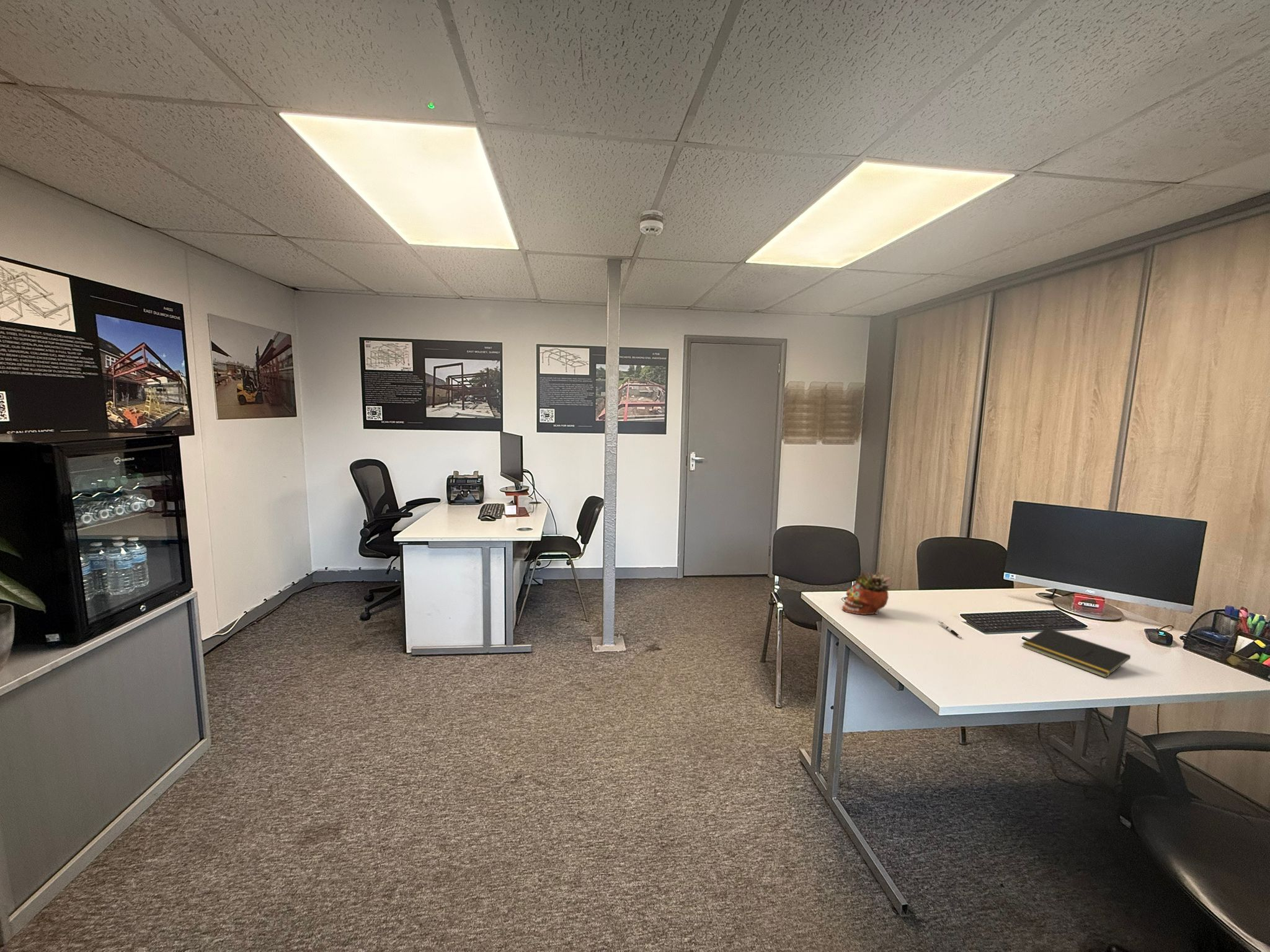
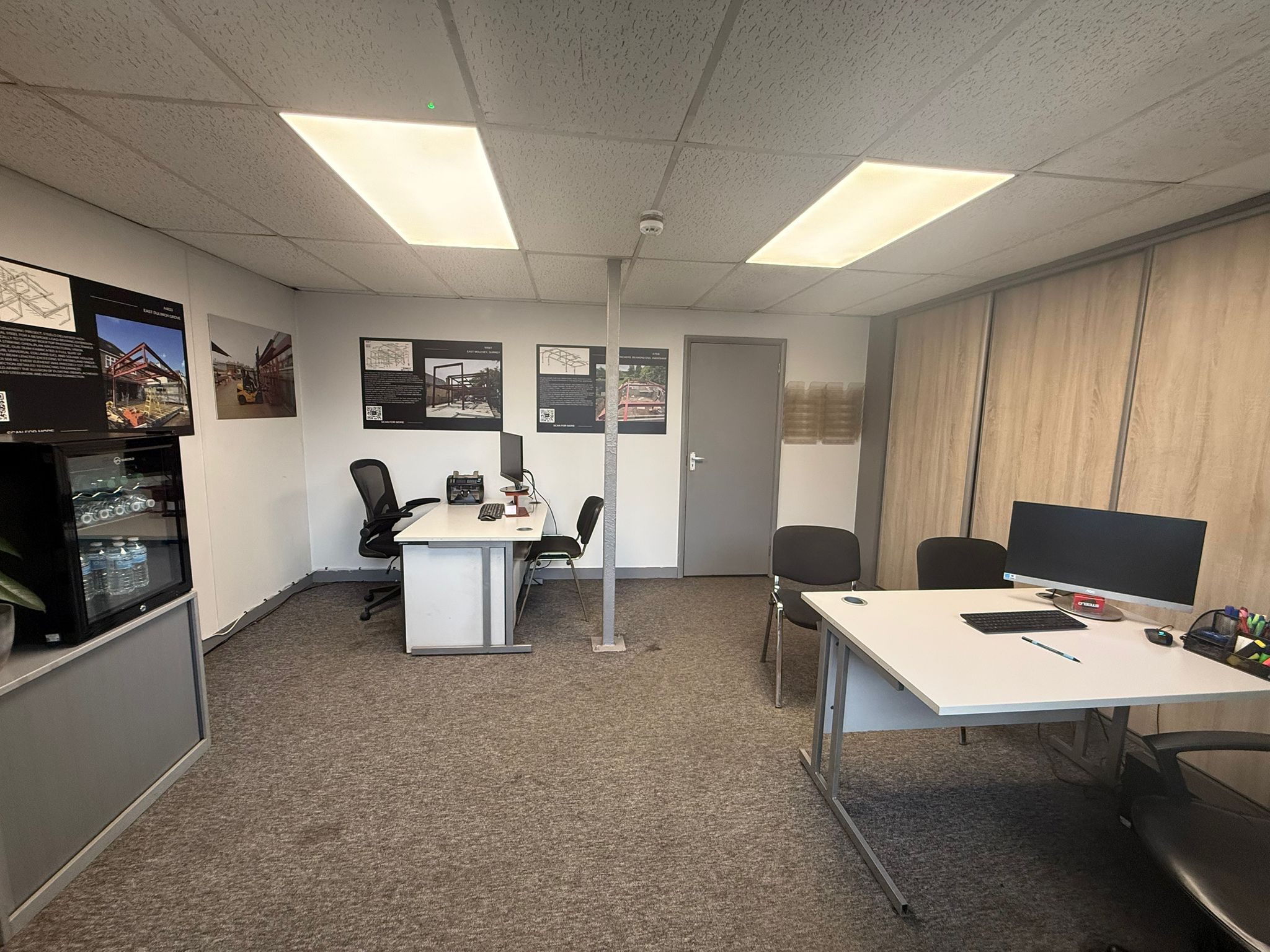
- pen [938,620,962,639]
- succulent planter [841,570,893,615]
- notepad [1021,627,1131,679]
